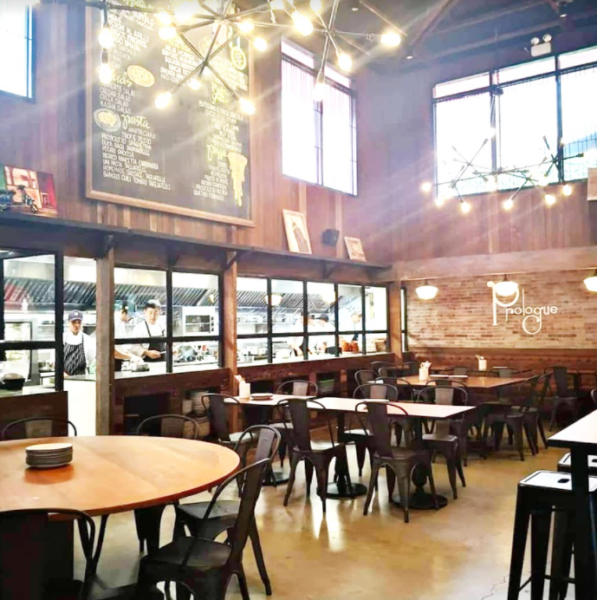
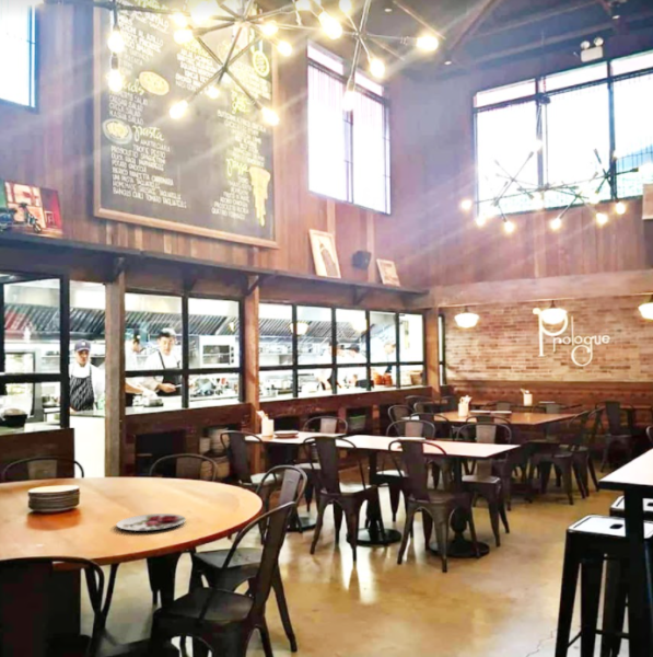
+ plate [115,512,187,532]
